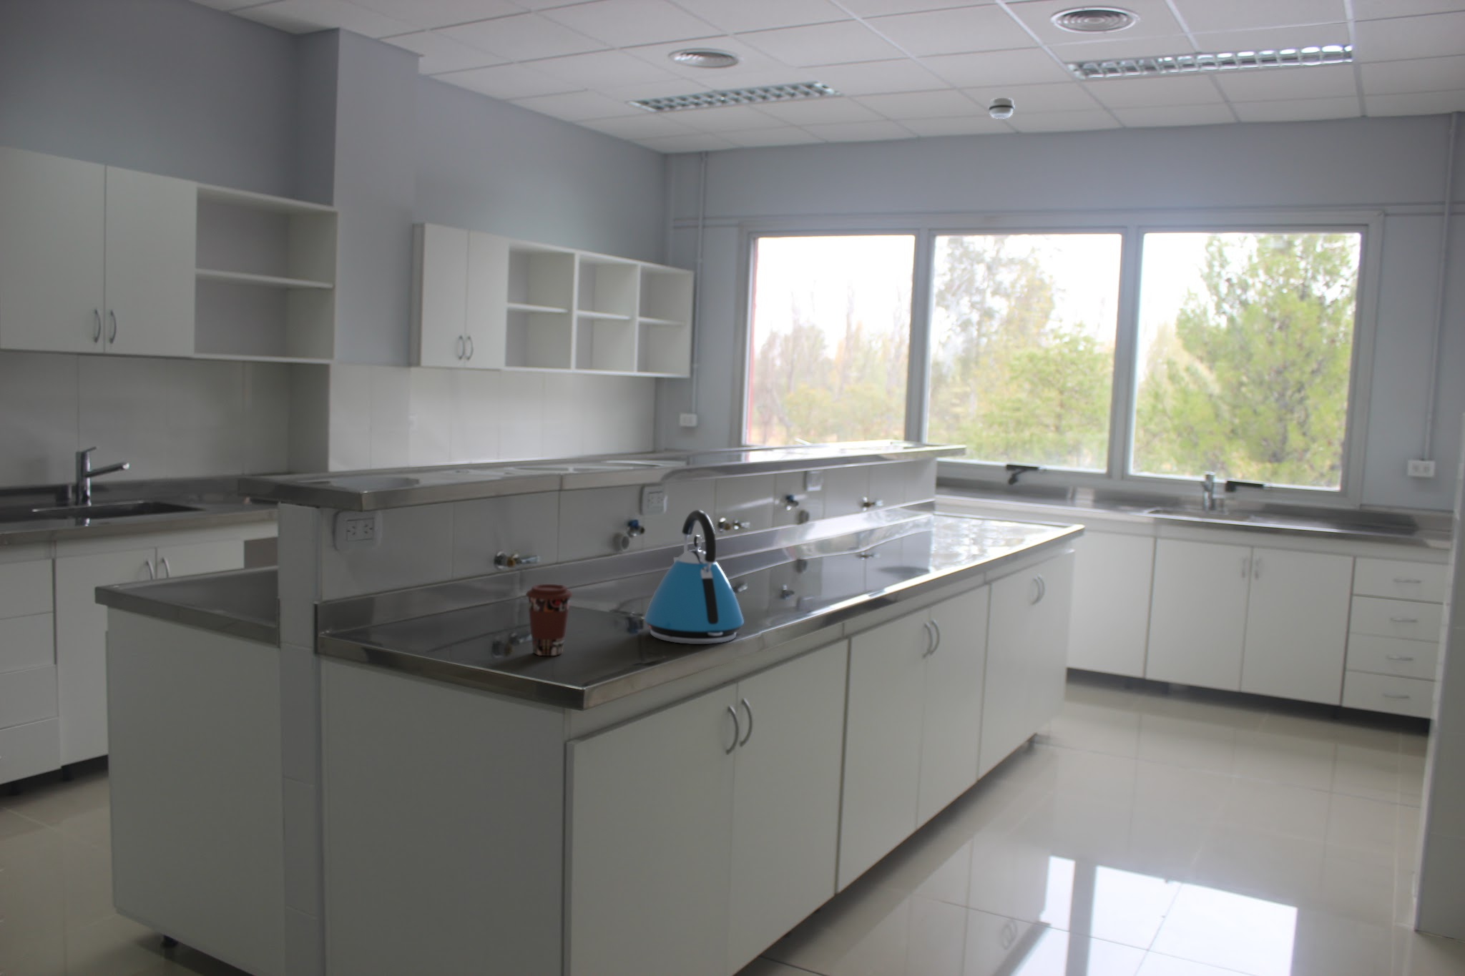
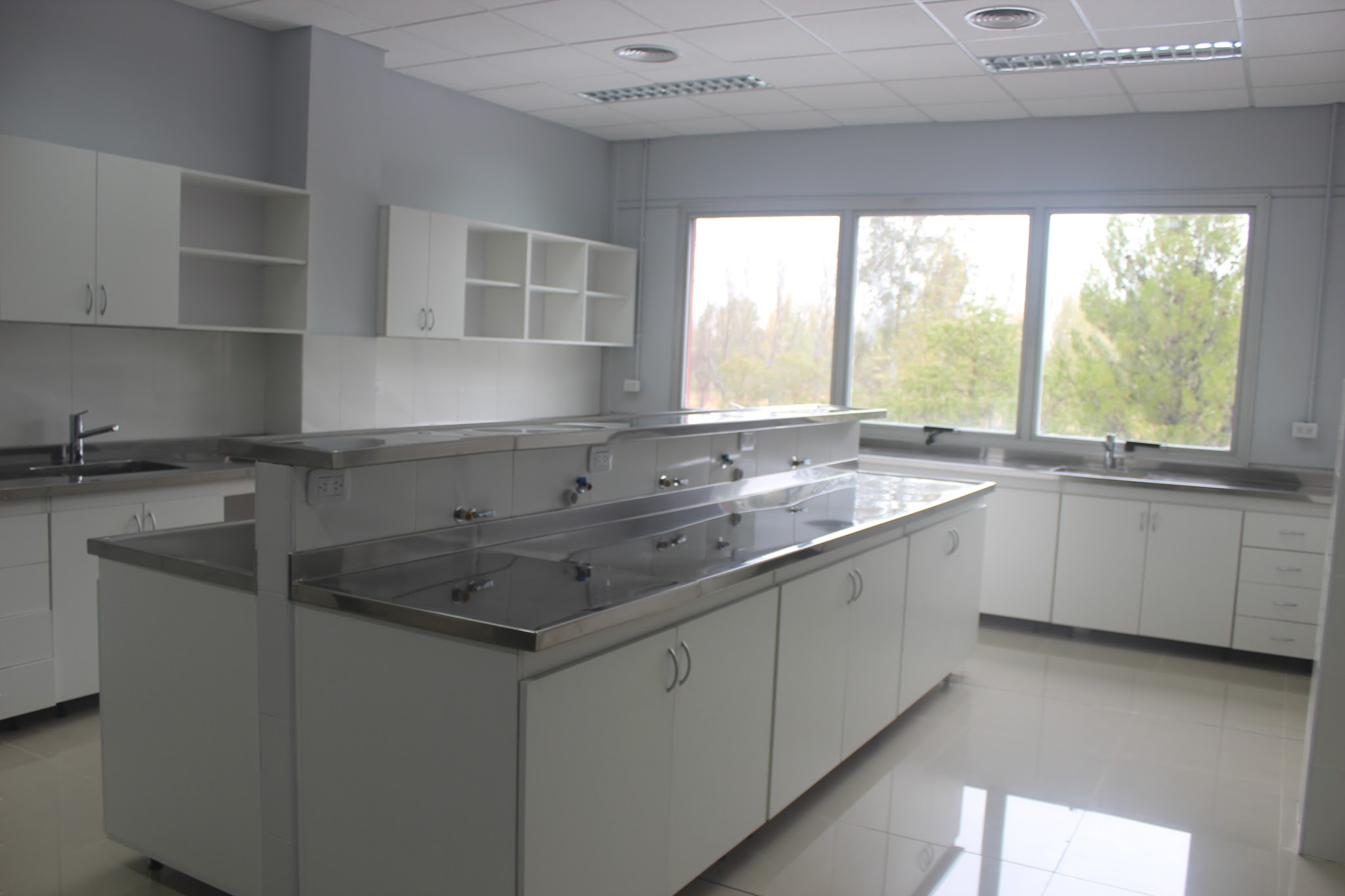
- coffee cup [525,584,573,657]
- kettle [644,509,745,645]
- smoke detector [988,97,1016,120]
